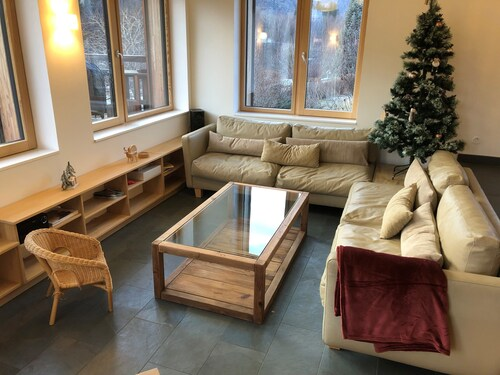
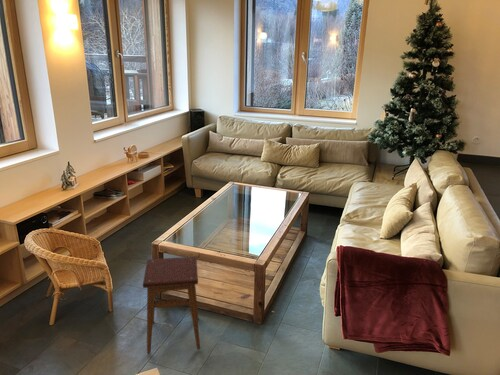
+ stool [142,256,201,355]
